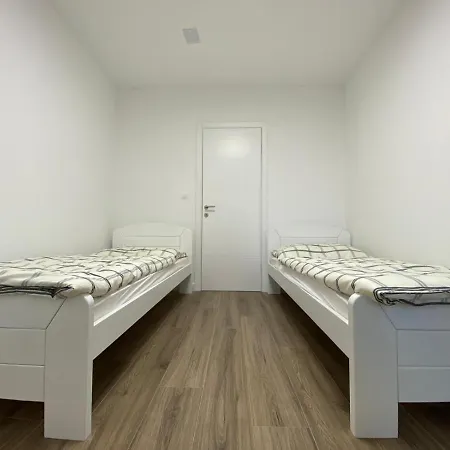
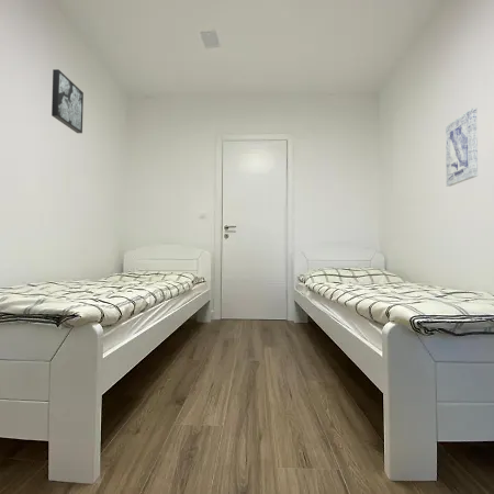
+ wall art [50,68,85,134]
+ wall art [445,106,479,188]
